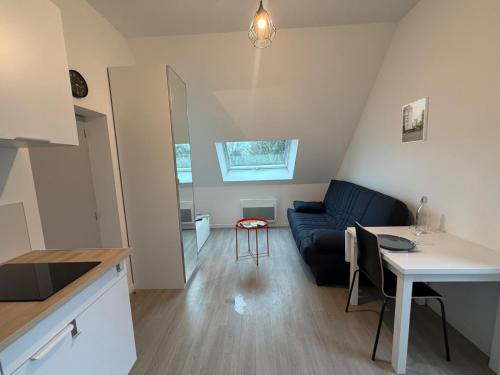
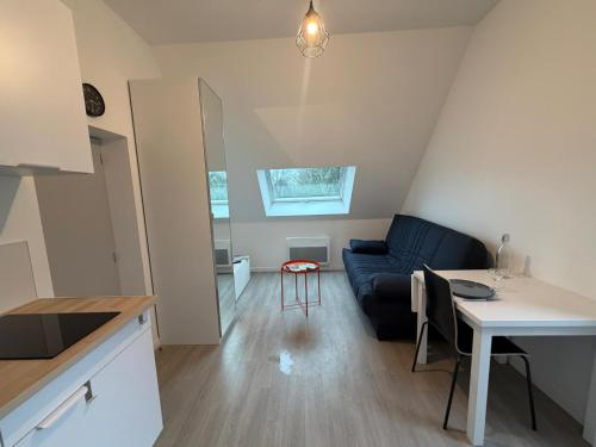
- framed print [400,97,430,144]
